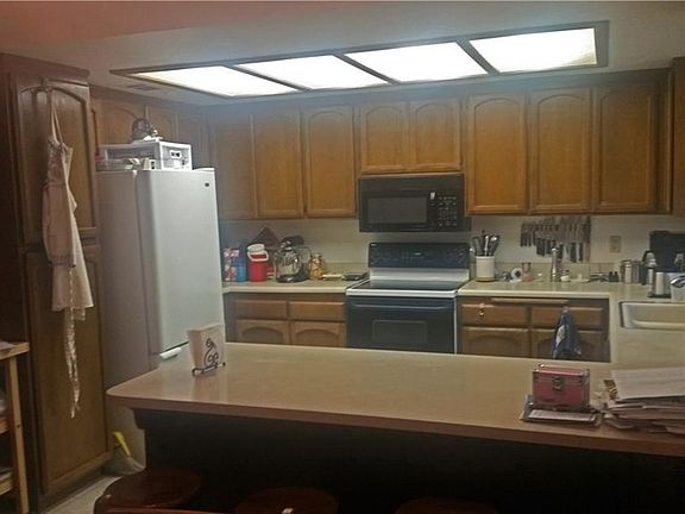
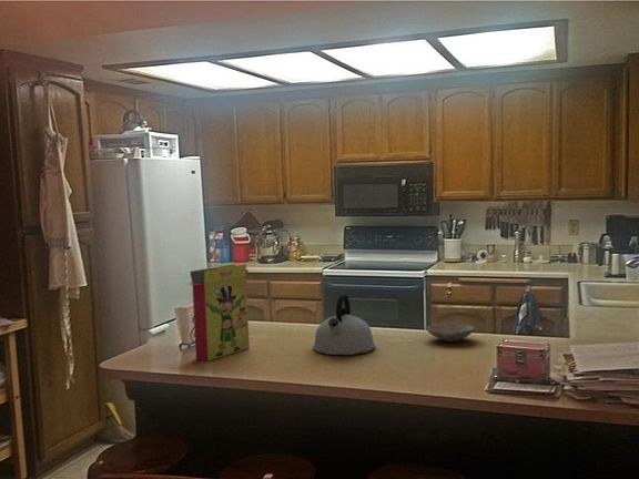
+ bowl [425,322,476,343]
+ cereal box [189,263,251,363]
+ kettle [312,293,376,356]
